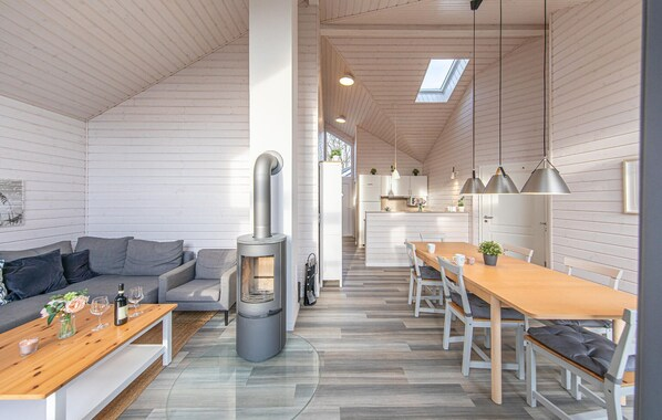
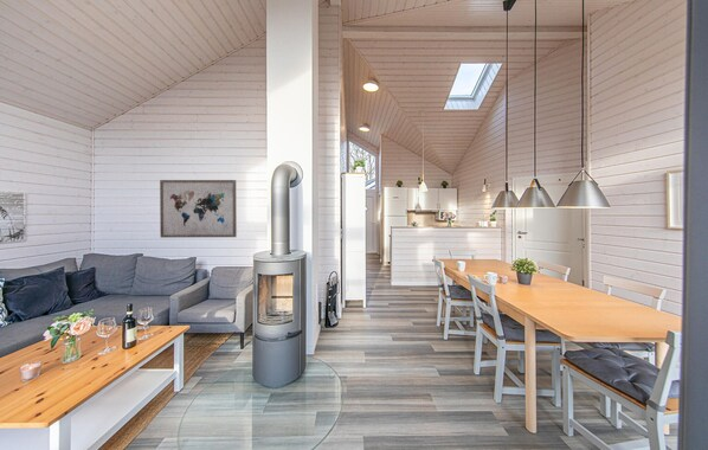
+ wall art [159,179,238,239]
